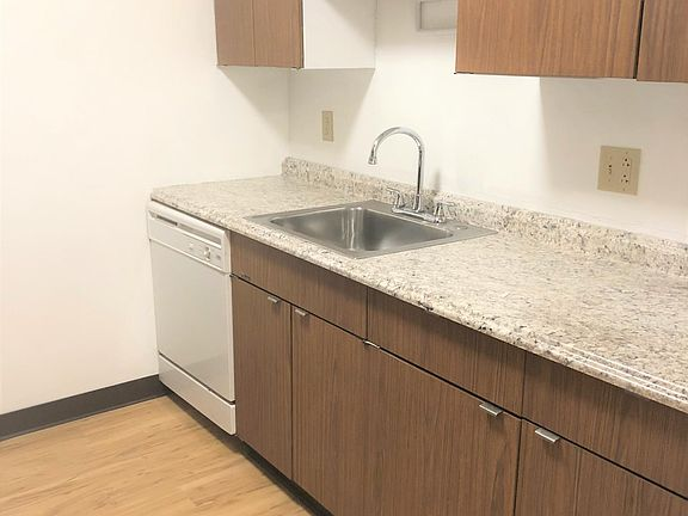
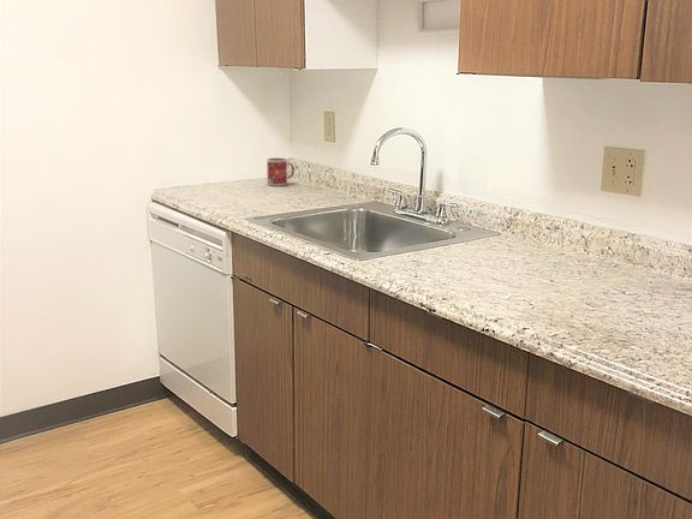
+ mug [266,157,296,186]
